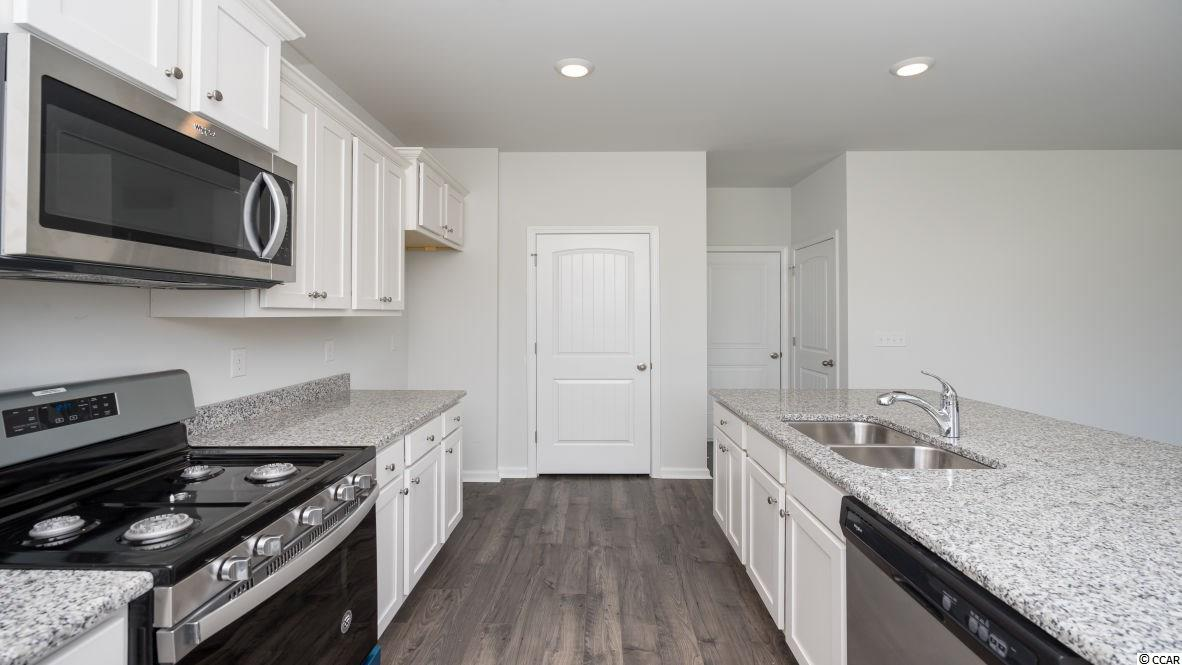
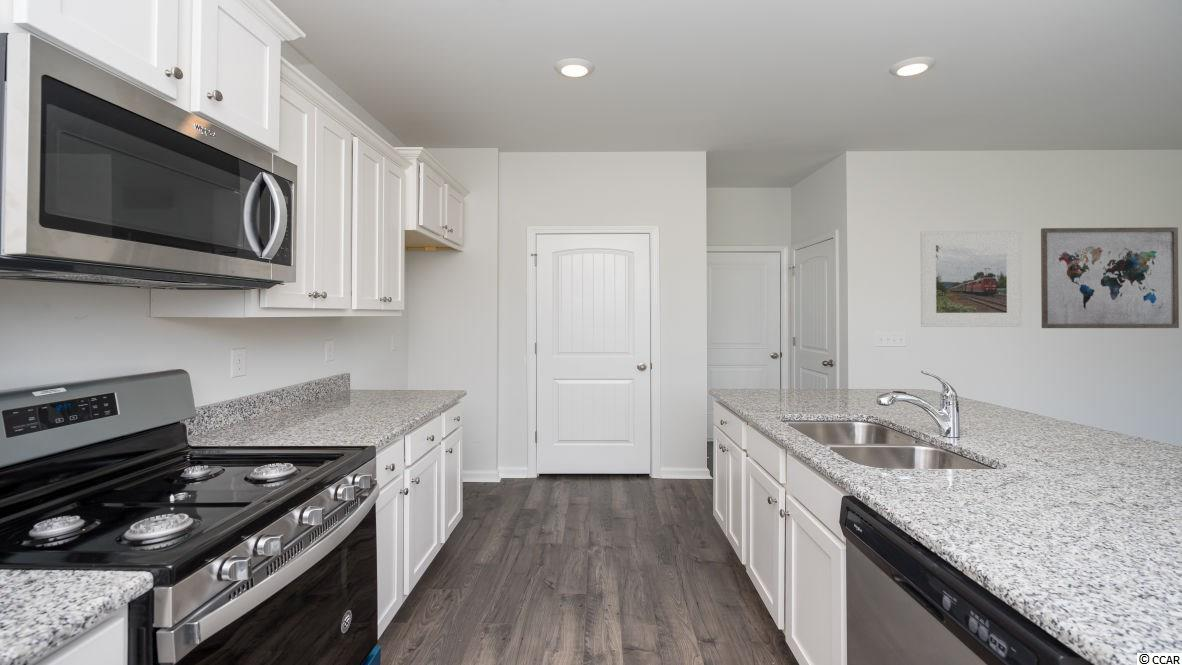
+ wall art [1040,226,1180,329]
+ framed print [919,230,1023,328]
